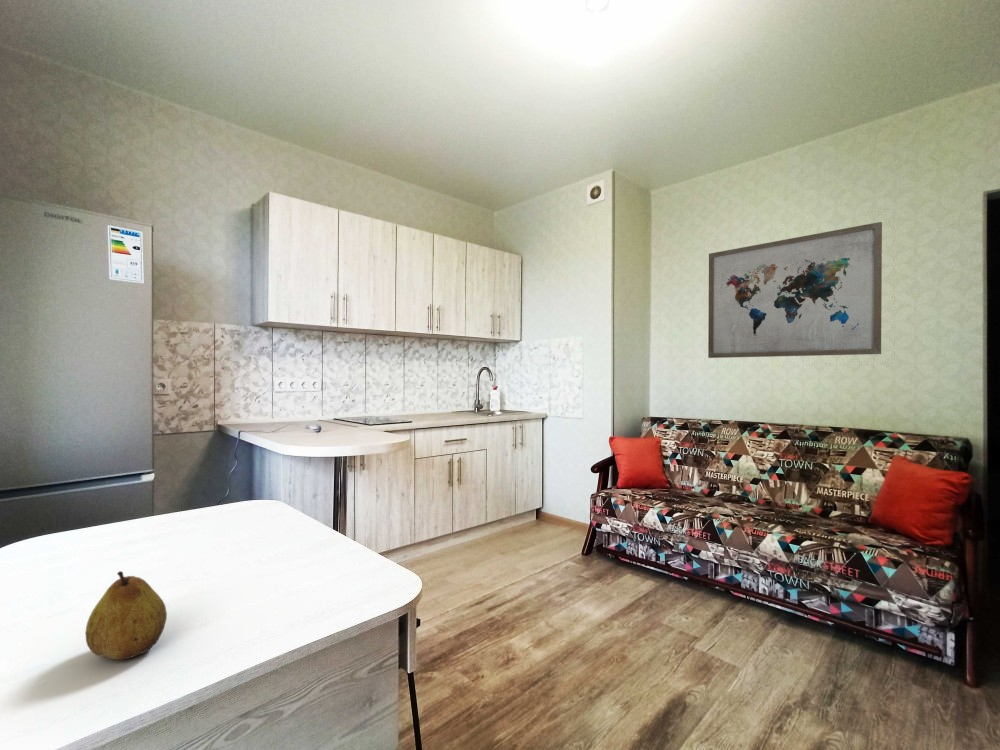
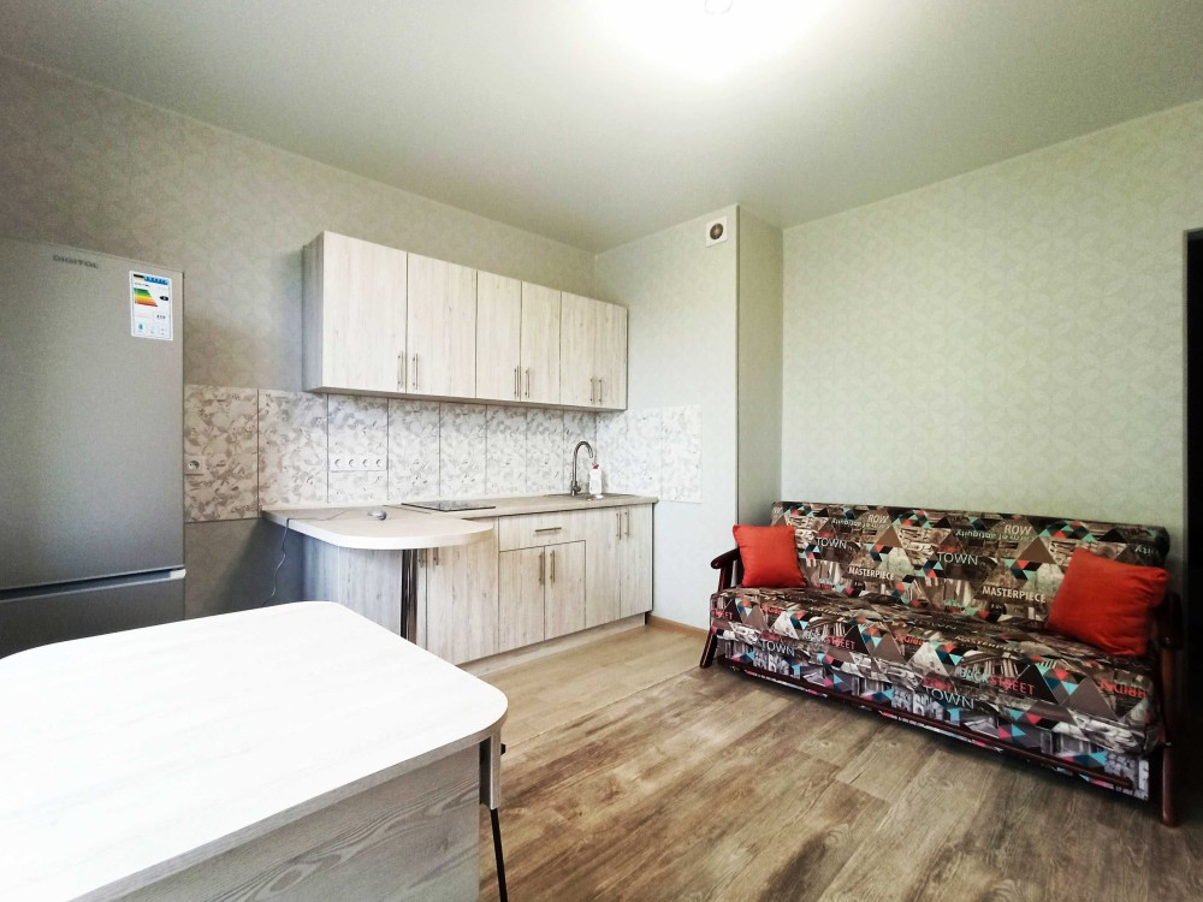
- fruit [84,570,168,660]
- wall art [707,221,883,359]
